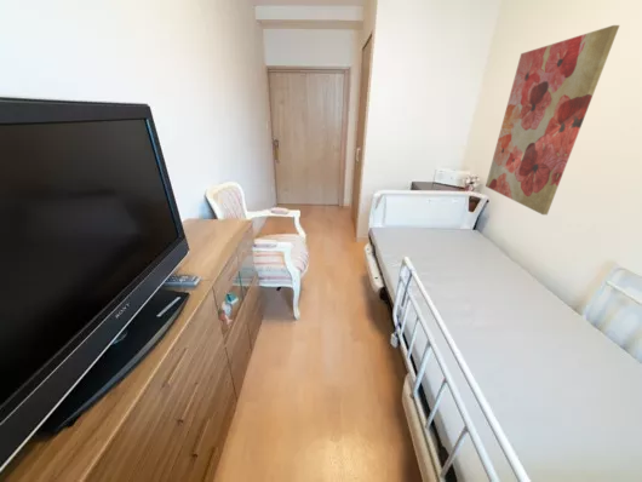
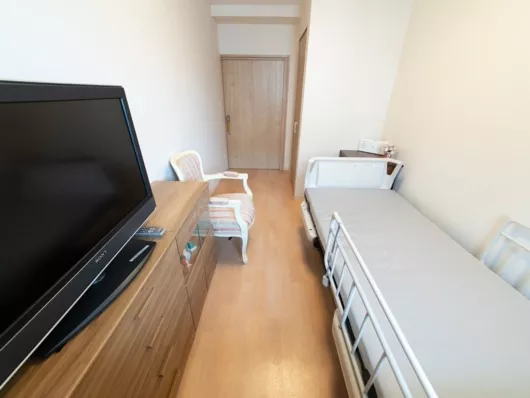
- wall art [485,24,620,216]
